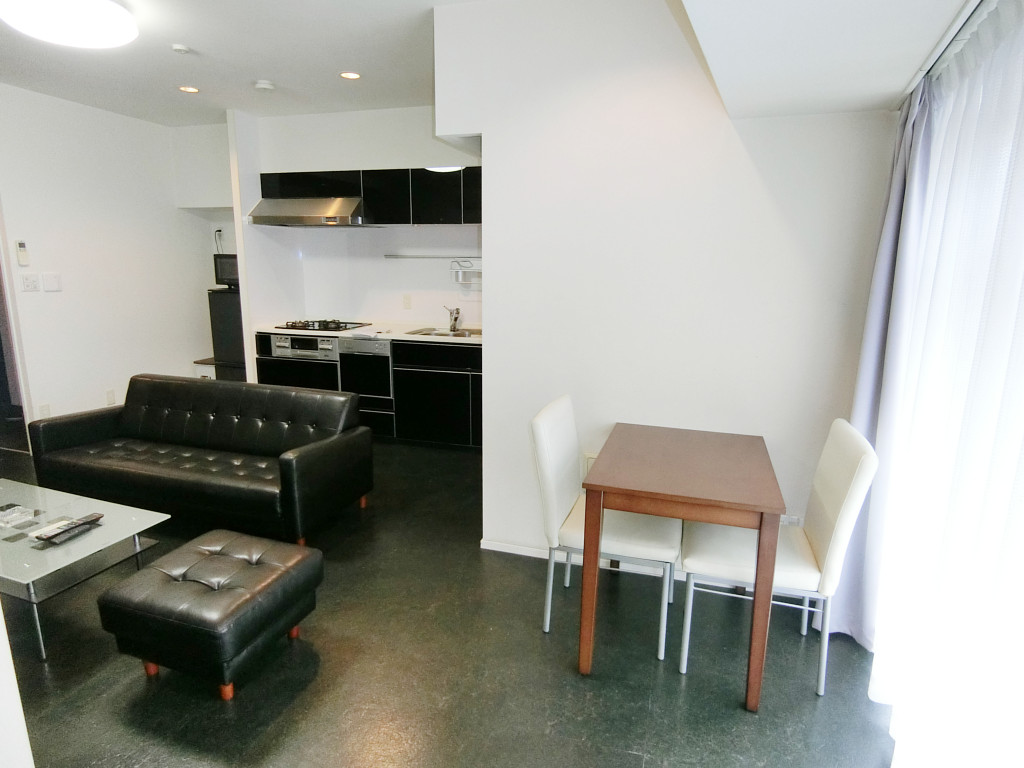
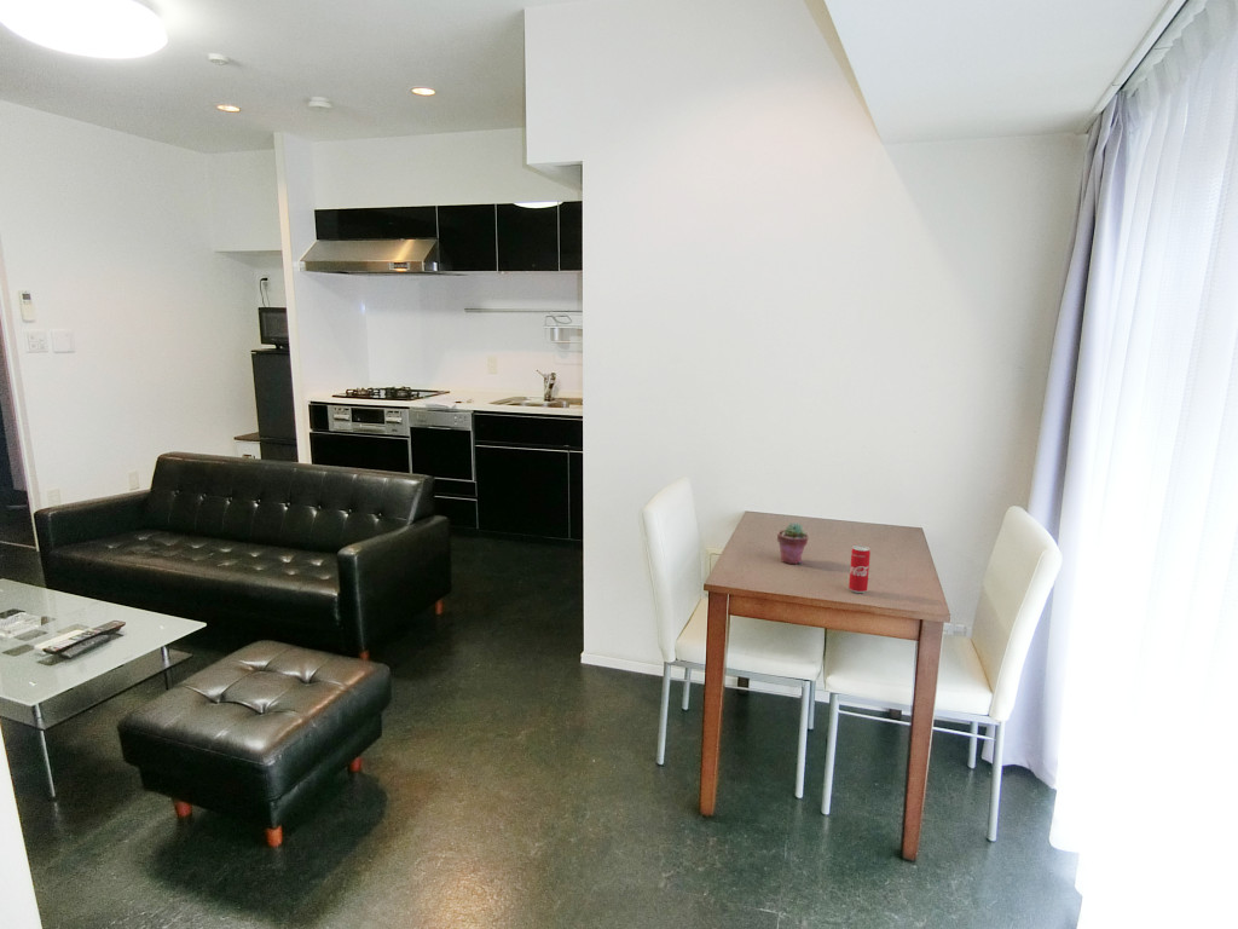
+ potted succulent [776,523,809,565]
+ beverage can [847,544,872,594]
